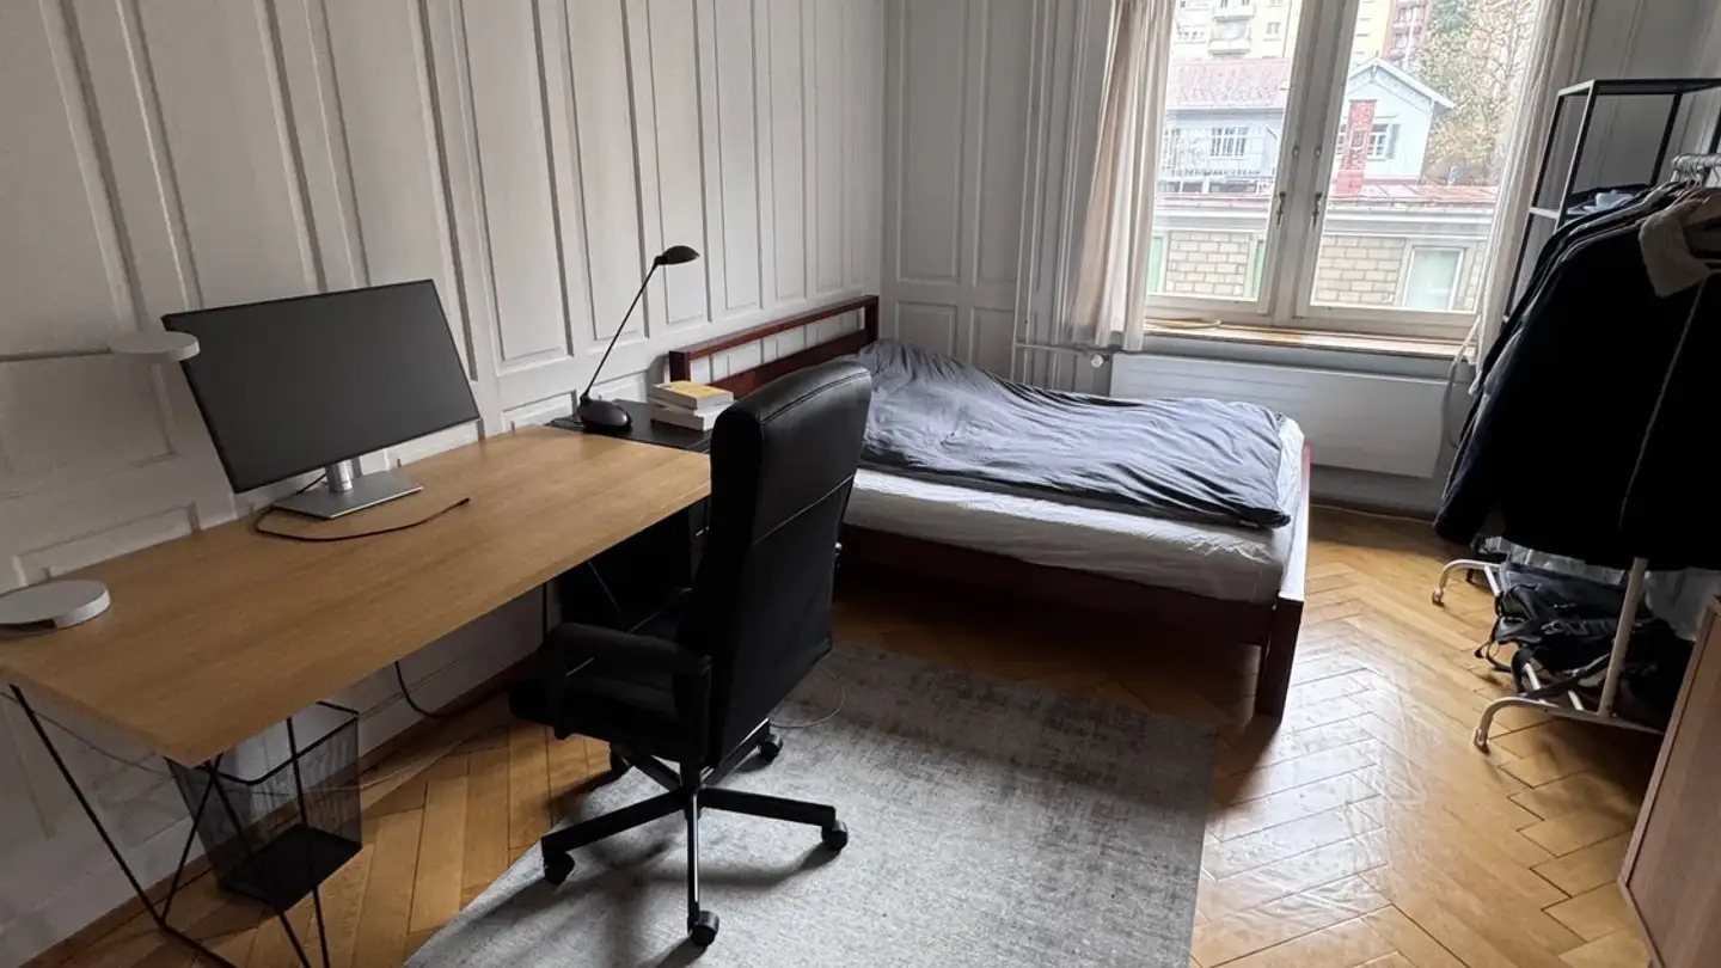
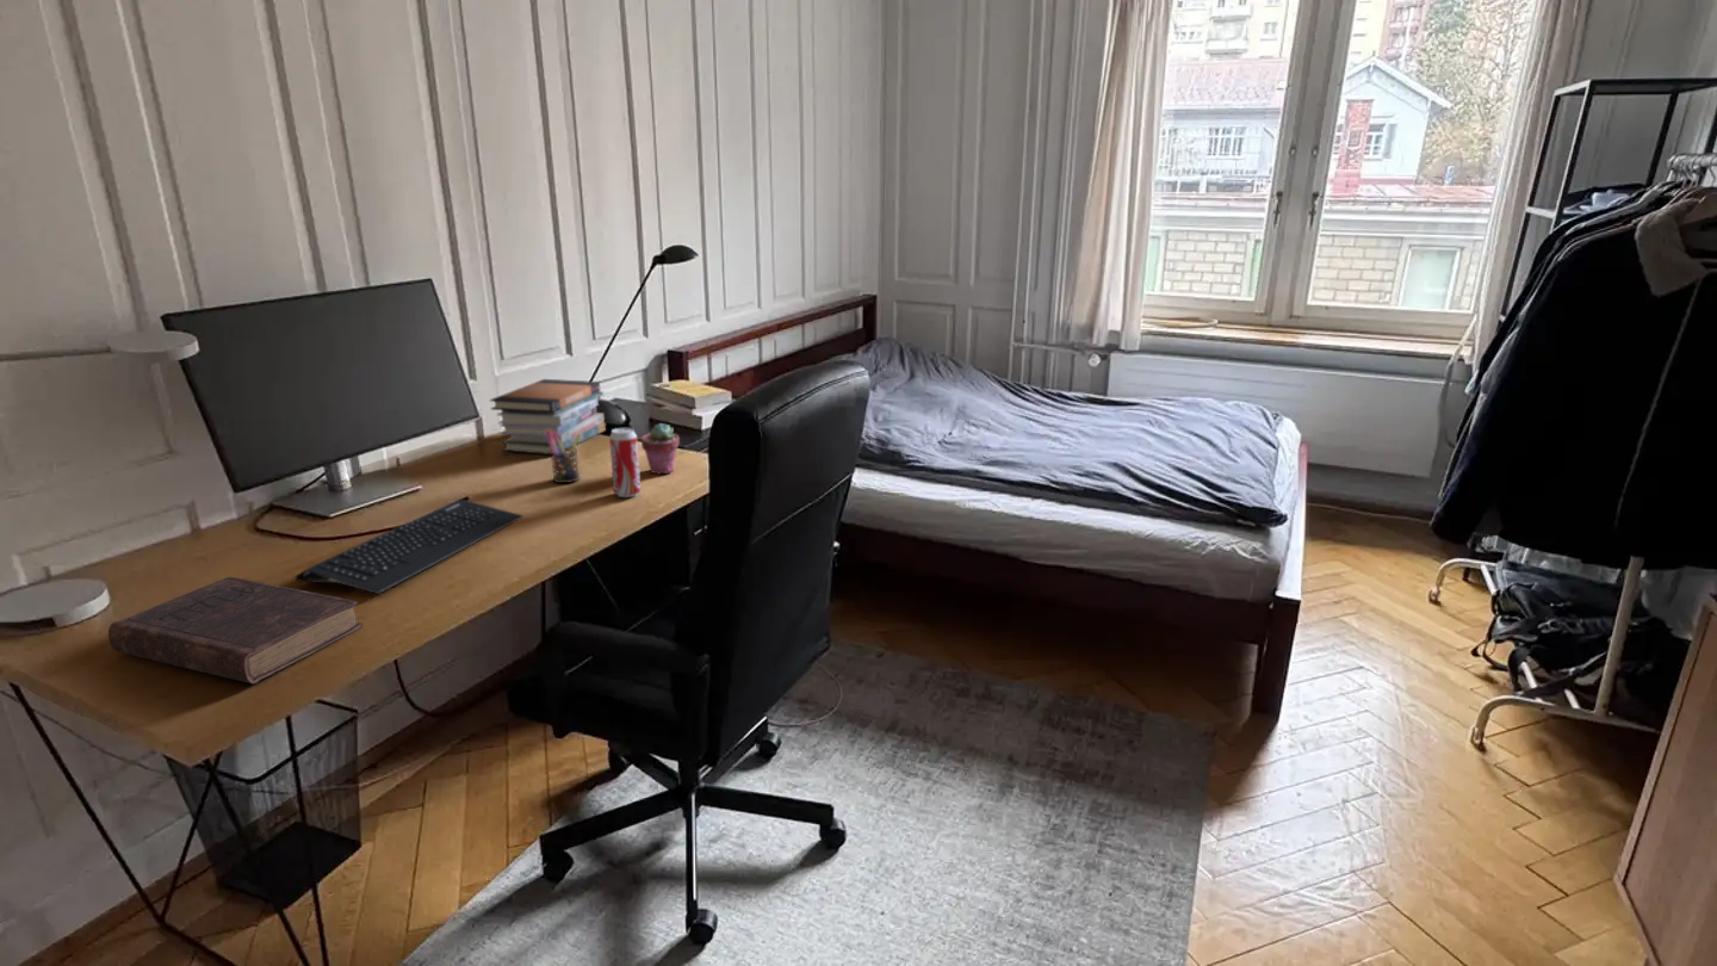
+ beverage can [608,427,641,499]
+ book [107,576,364,685]
+ potted succulent [640,422,681,475]
+ keyboard [295,499,523,595]
+ book stack [489,378,607,456]
+ pen holder [545,429,581,484]
